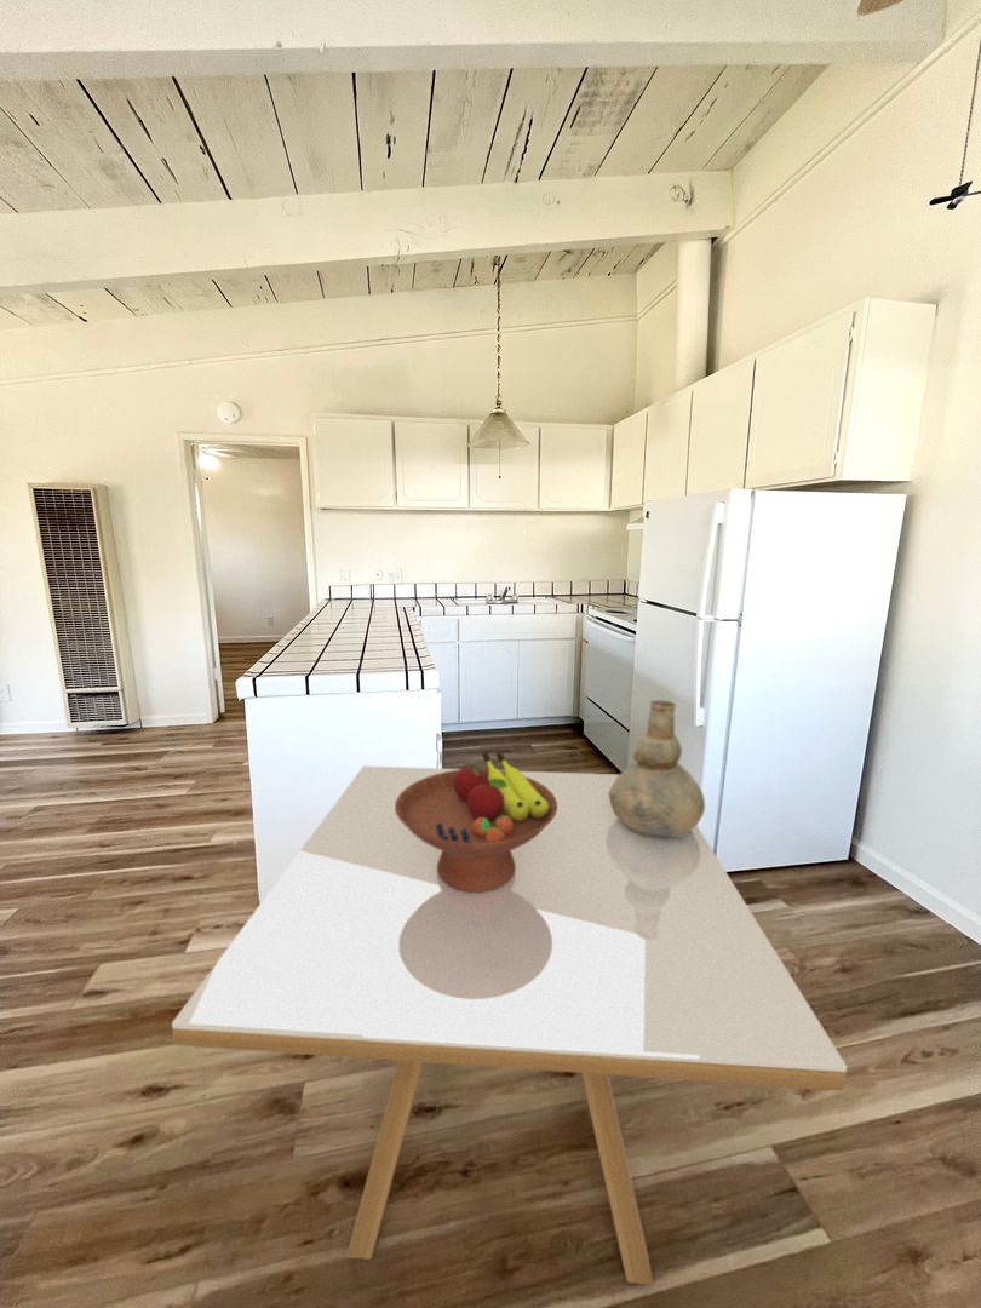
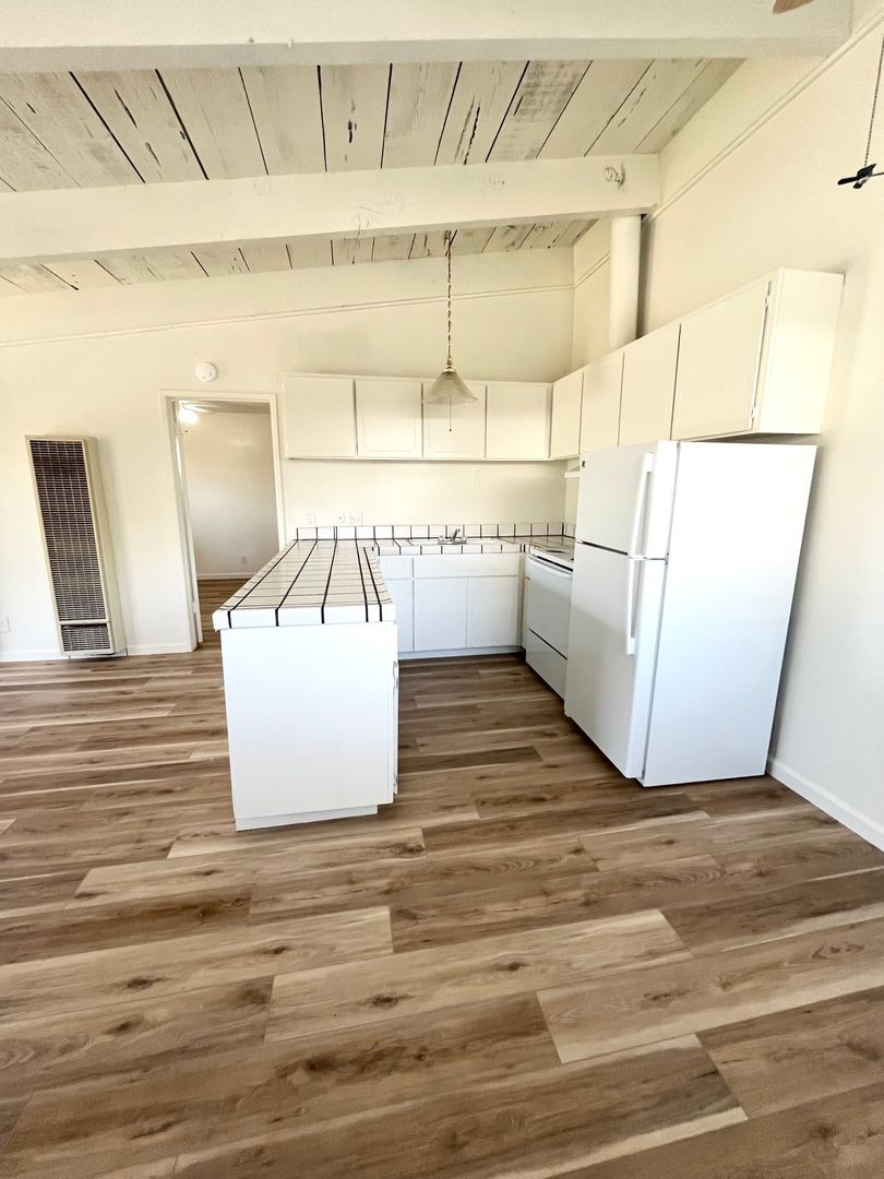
- vase [609,699,706,839]
- fruit bowl [395,751,557,893]
- dining table [171,764,848,1286]
